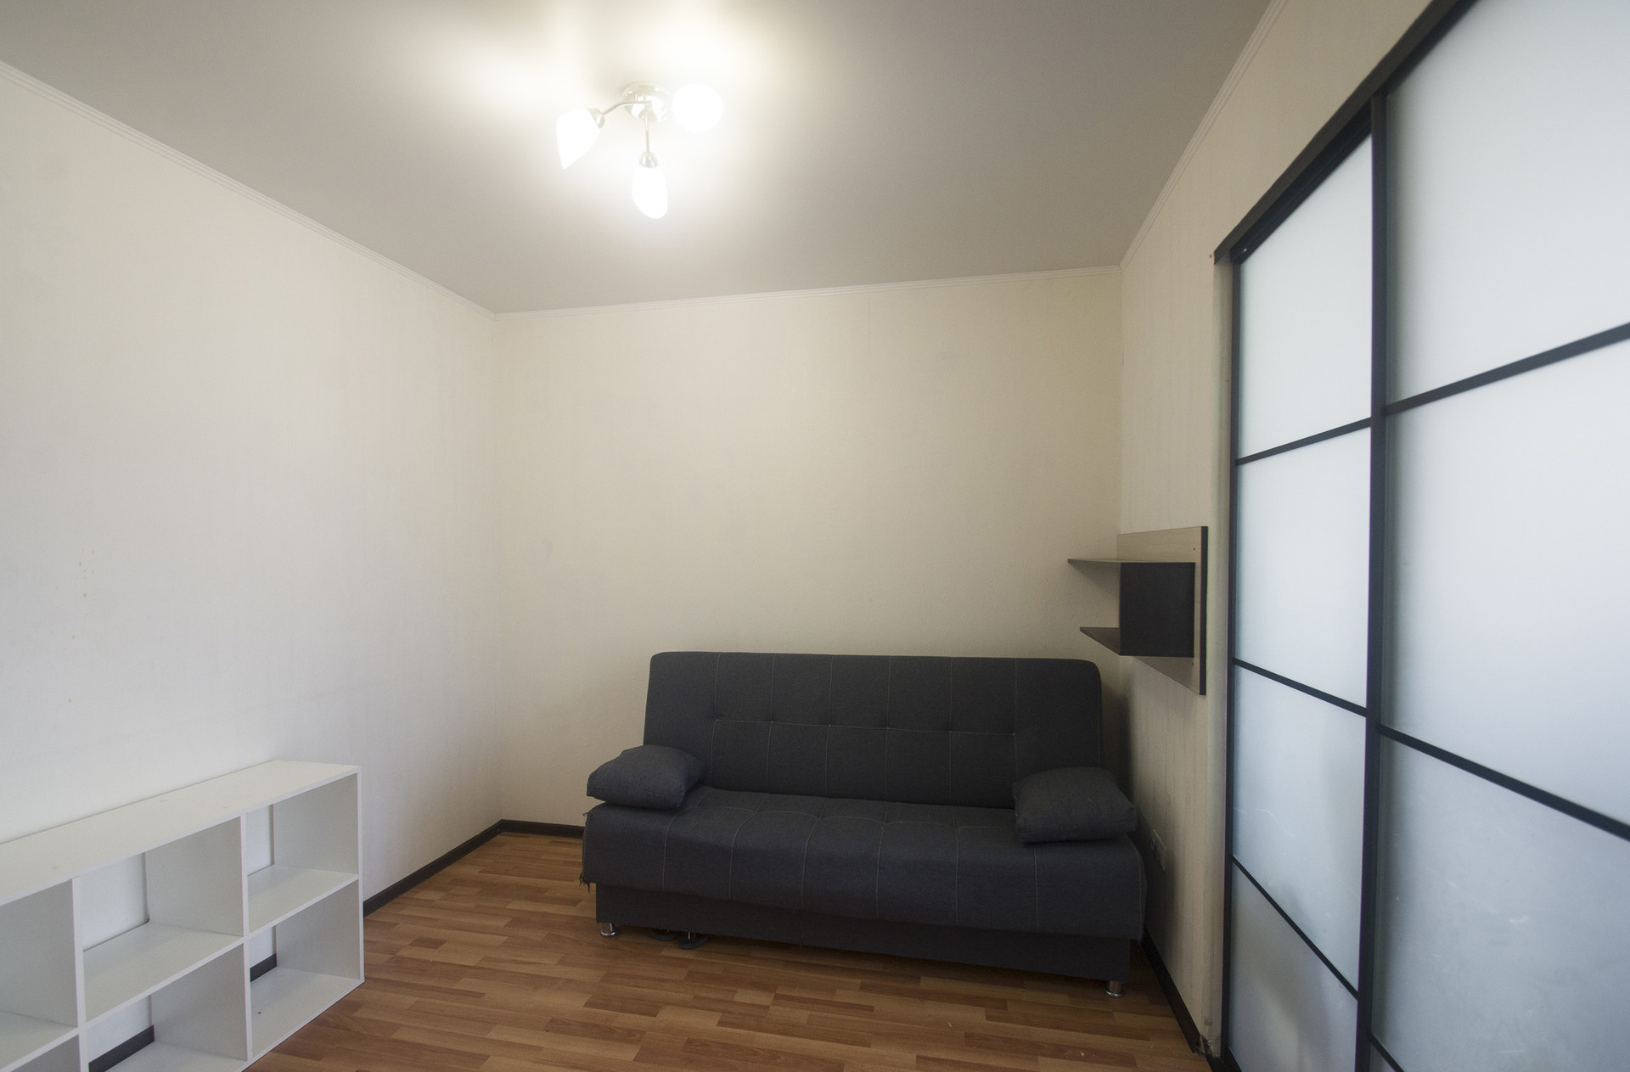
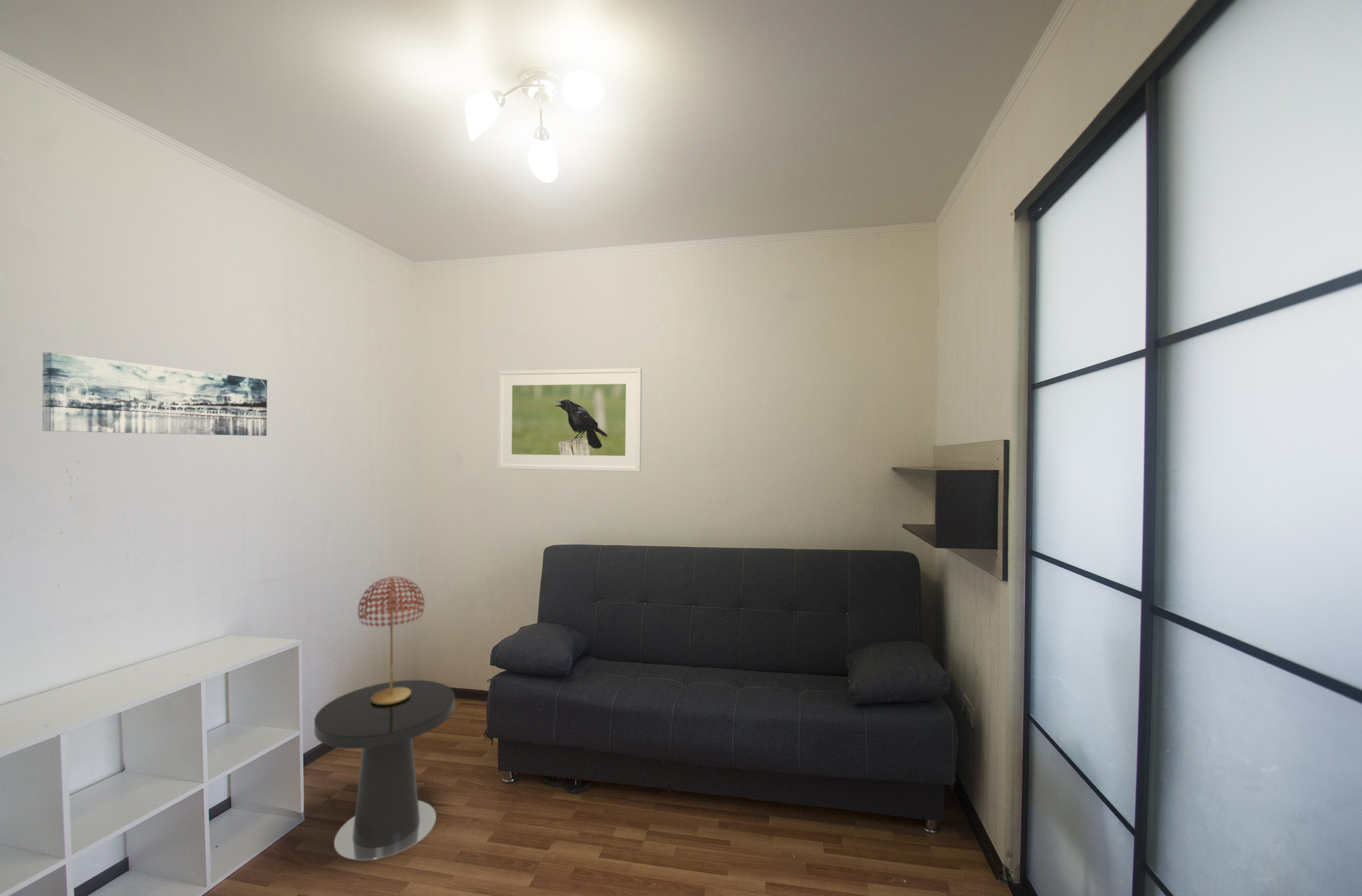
+ wall art [42,352,267,436]
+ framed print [497,367,643,472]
+ table lamp [357,575,426,704]
+ side table [314,680,455,861]
